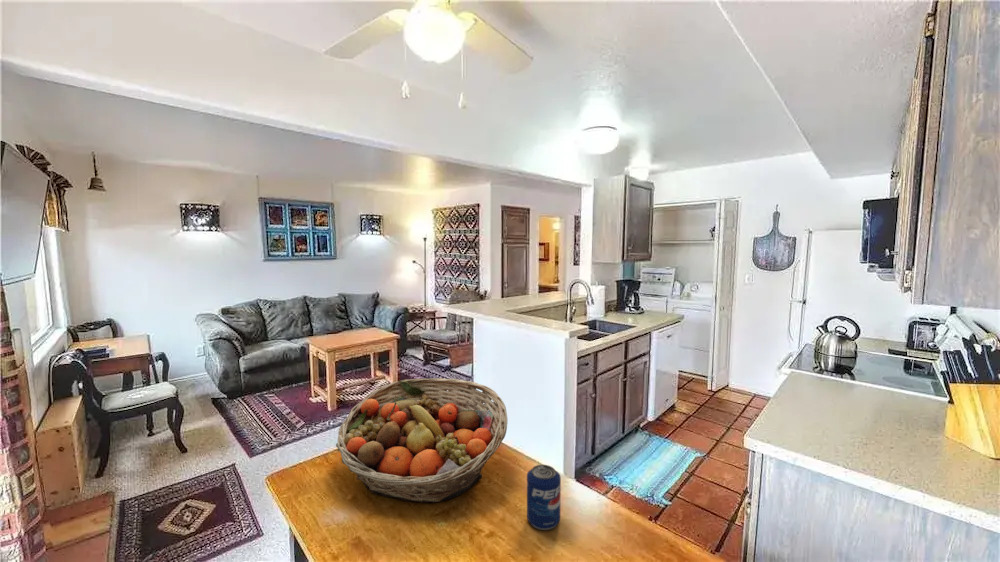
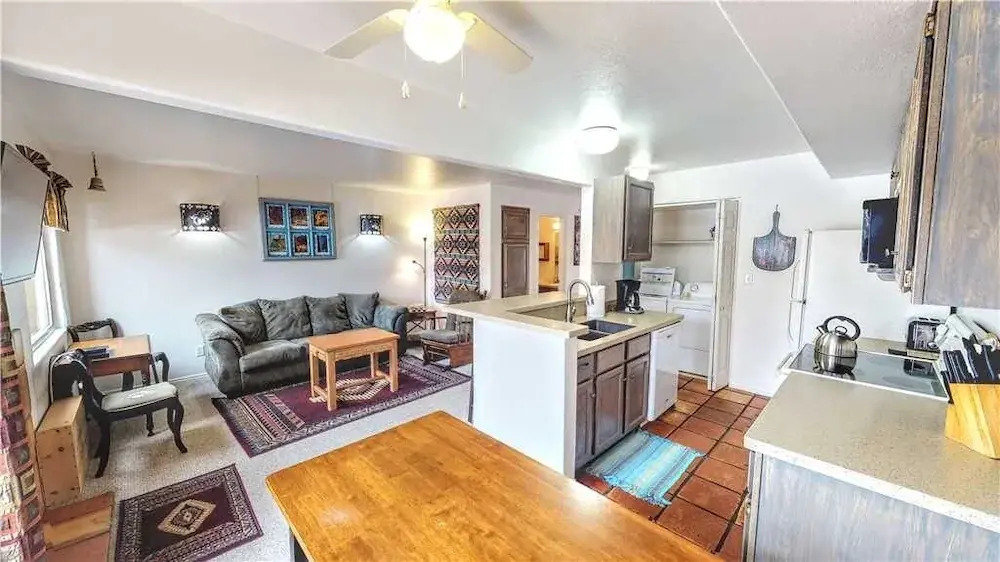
- beverage can [526,464,562,531]
- fruit basket [335,377,508,503]
